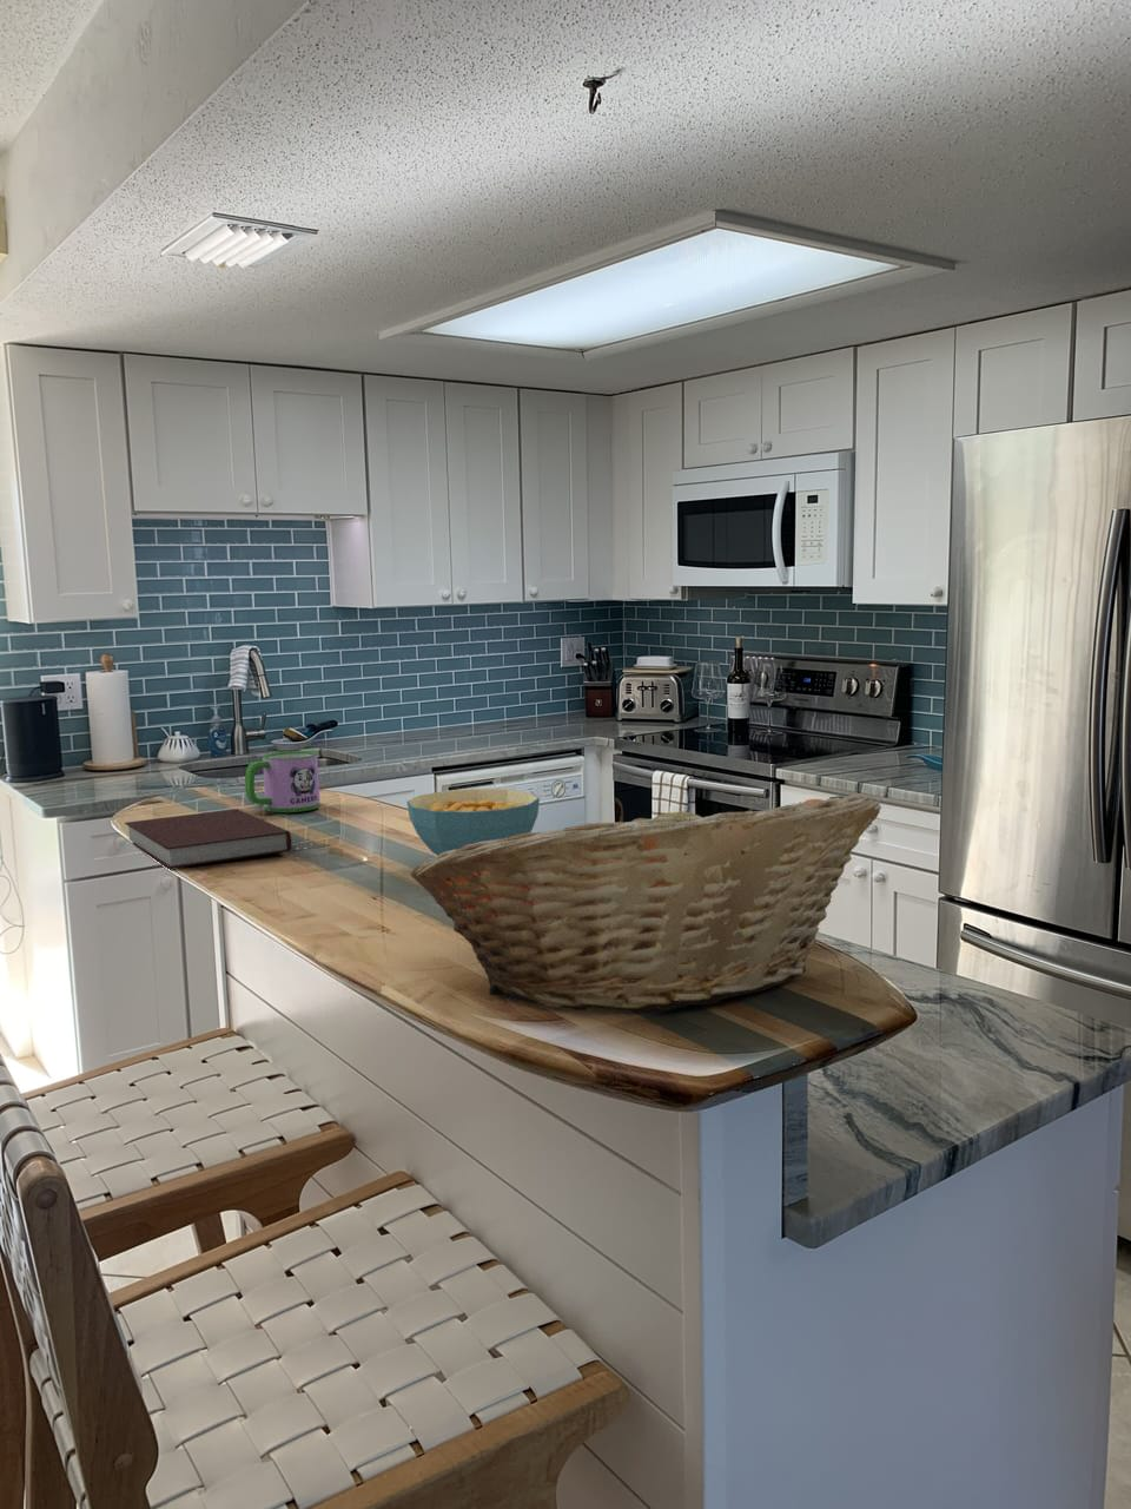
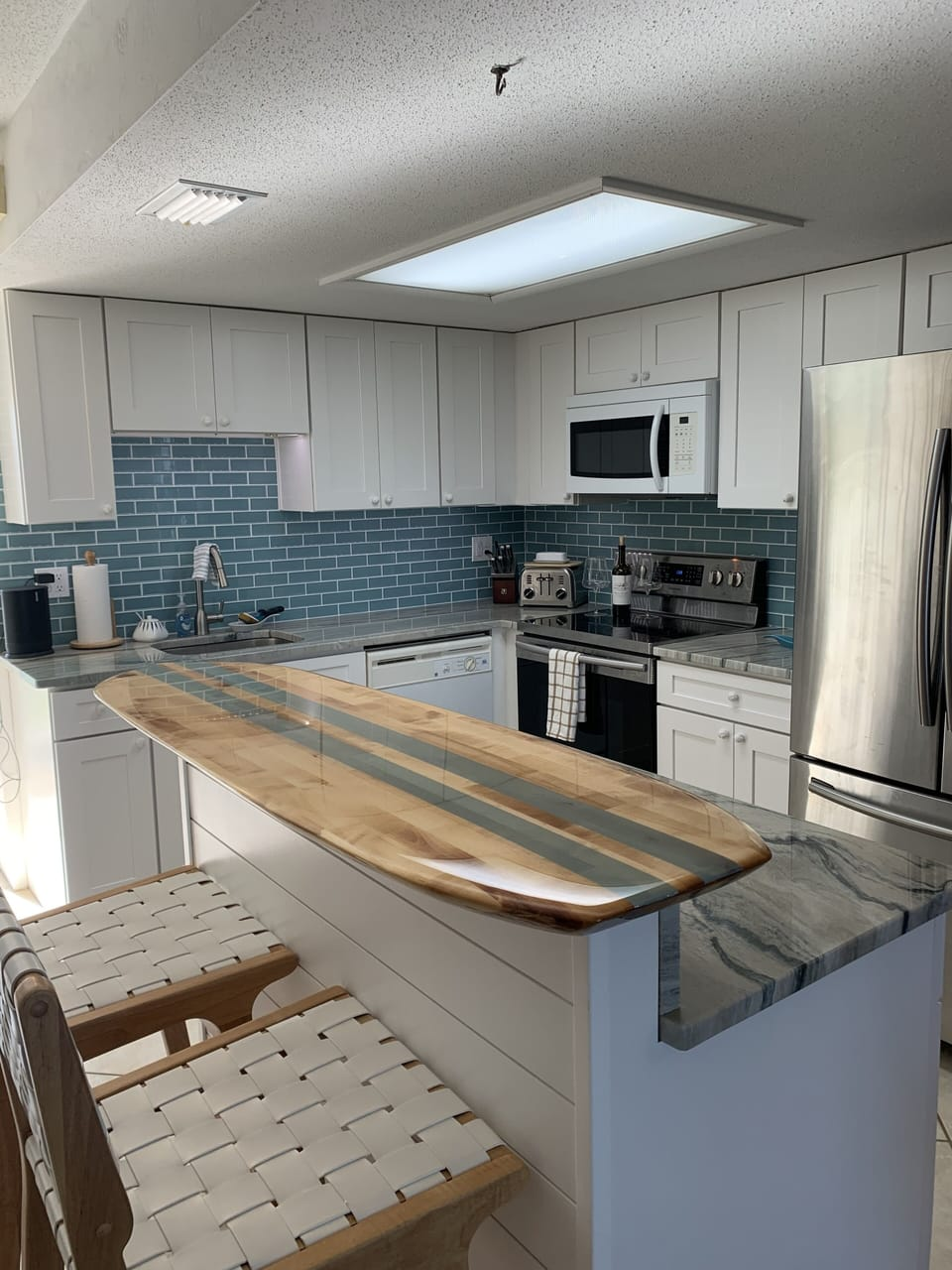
- mug [244,750,322,814]
- fruit basket [410,793,883,1012]
- notebook [124,808,292,870]
- cereal bowl [405,788,541,855]
